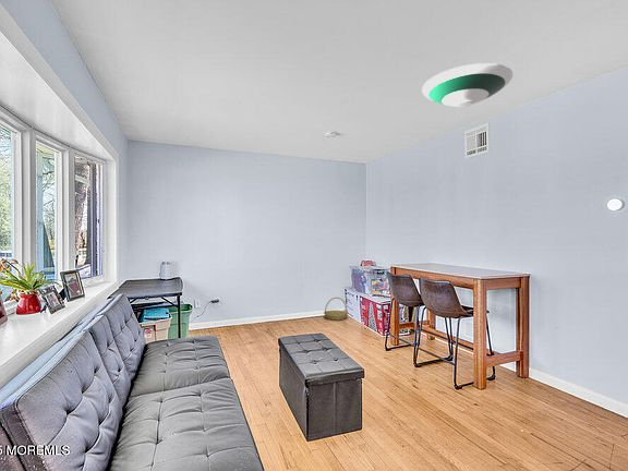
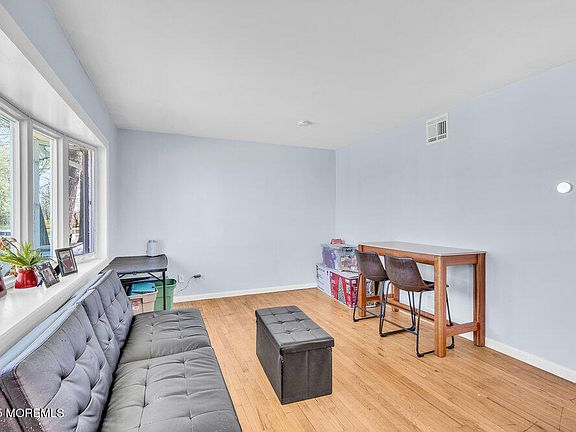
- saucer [421,62,514,108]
- basket [323,297,349,322]
